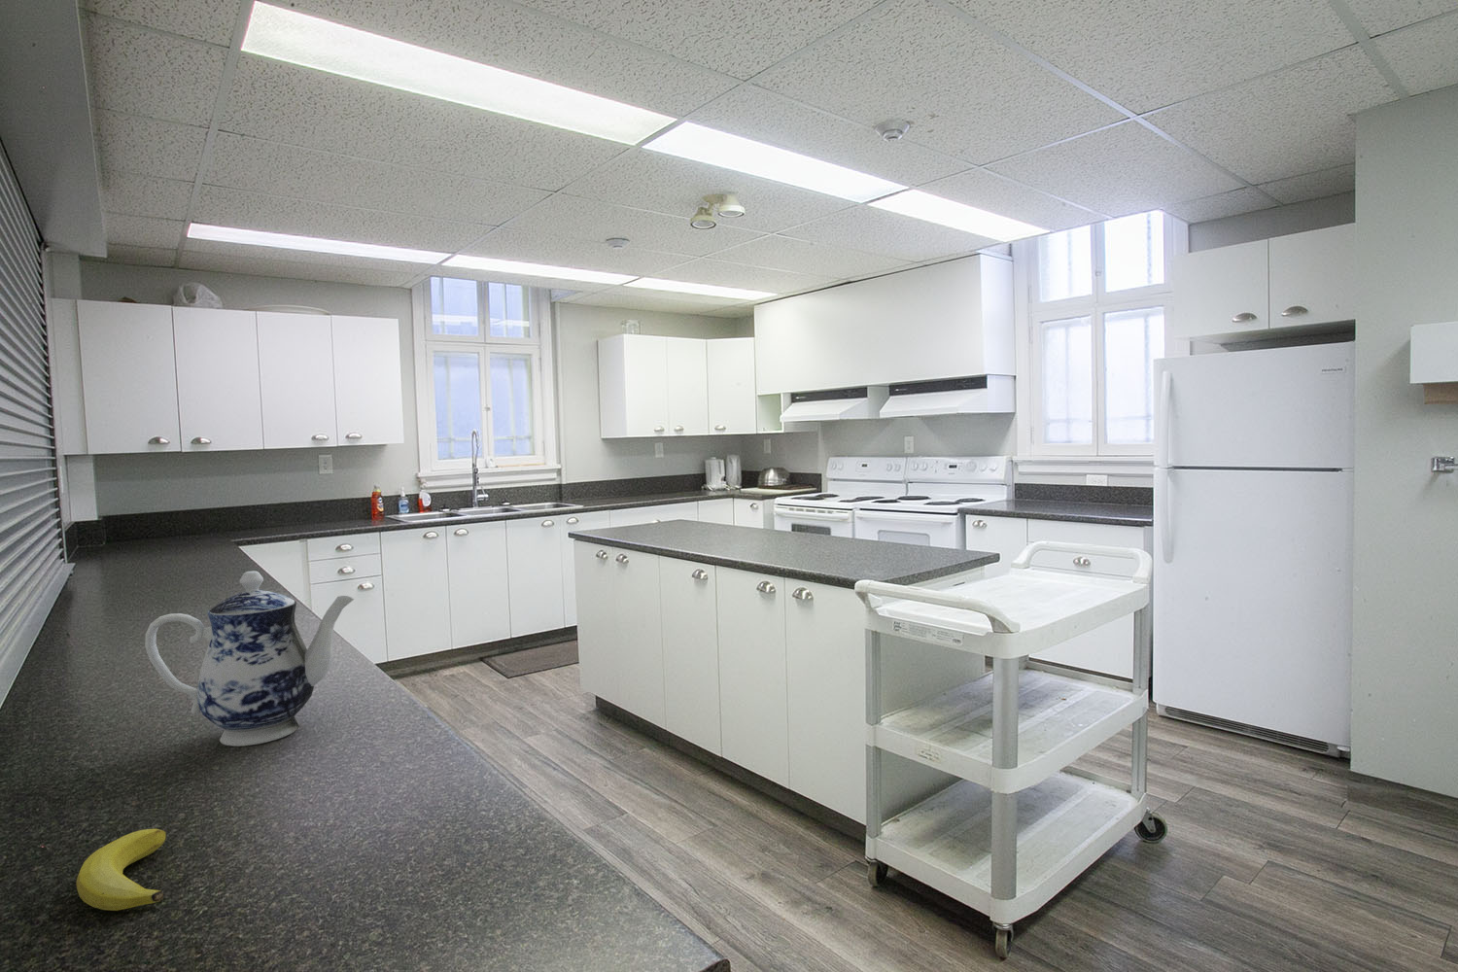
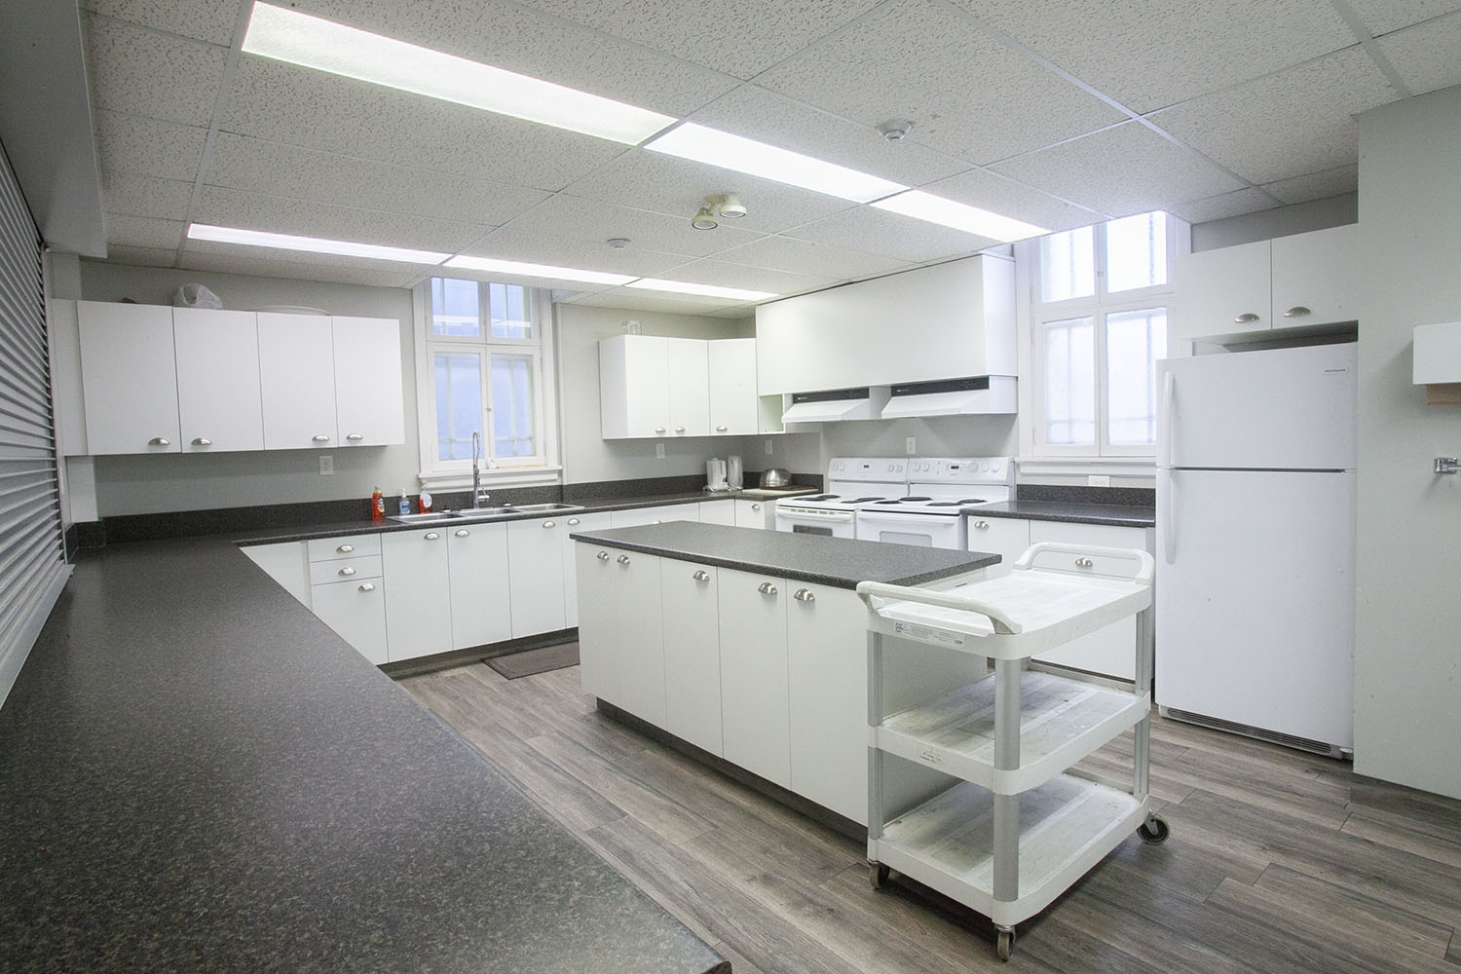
- teapot [144,571,355,747]
- banana [76,828,166,911]
